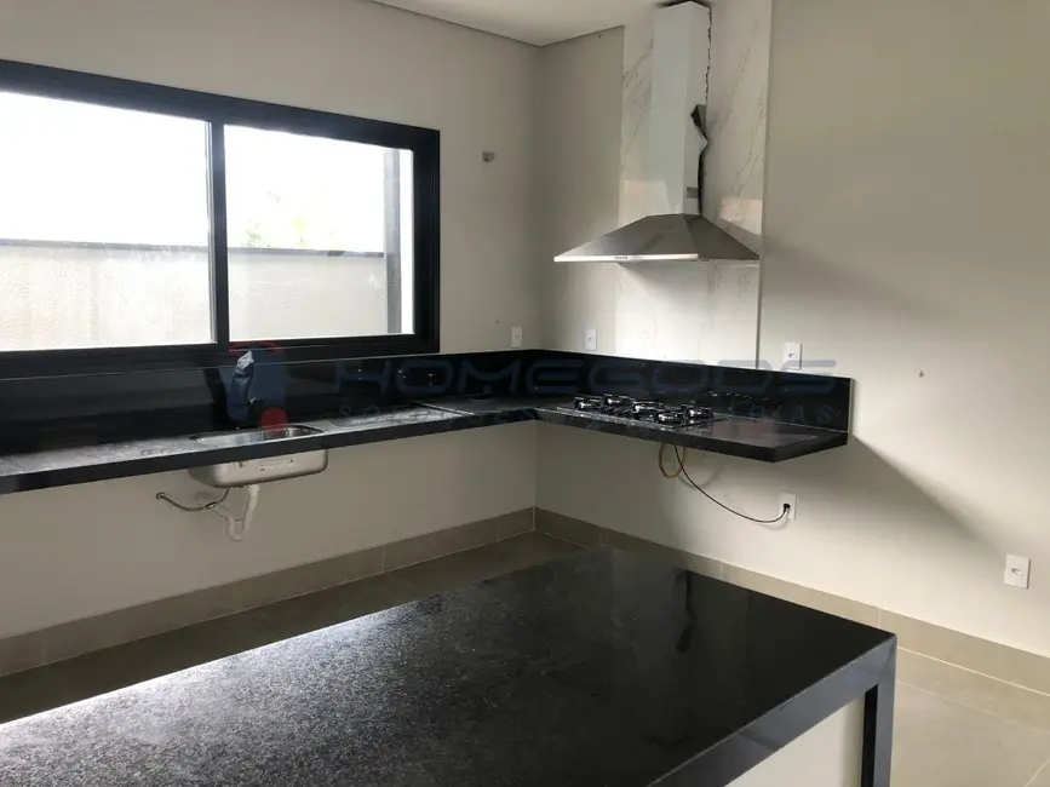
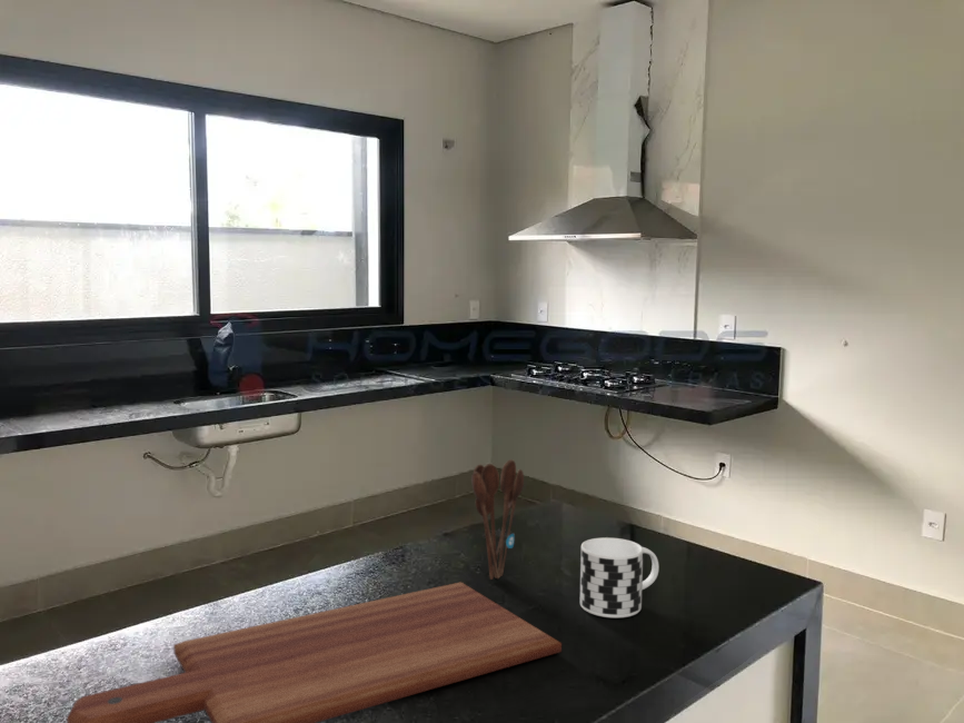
+ cutting board [66,581,563,723]
+ utensil holder [470,458,525,581]
+ cup [579,536,659,618]
